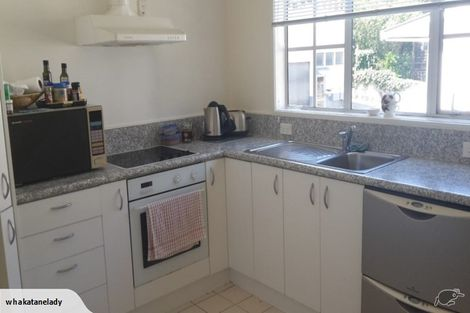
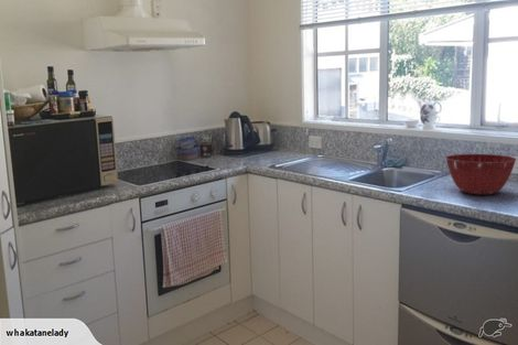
+ mixing bowl [444,153,518,196]
